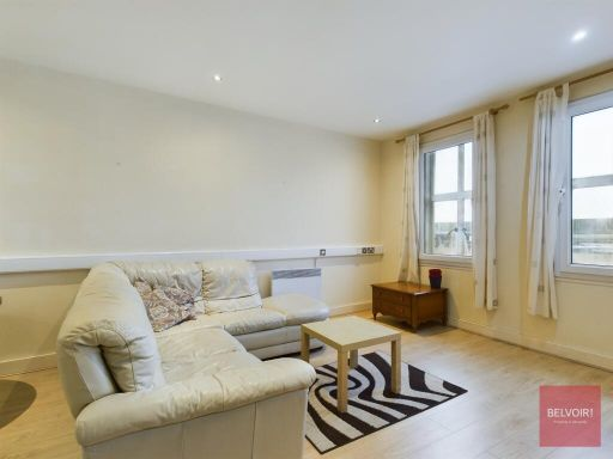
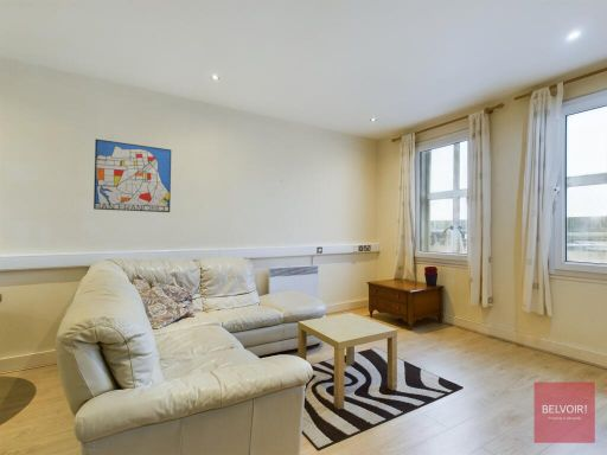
+ wall art [92,137,172,213]
